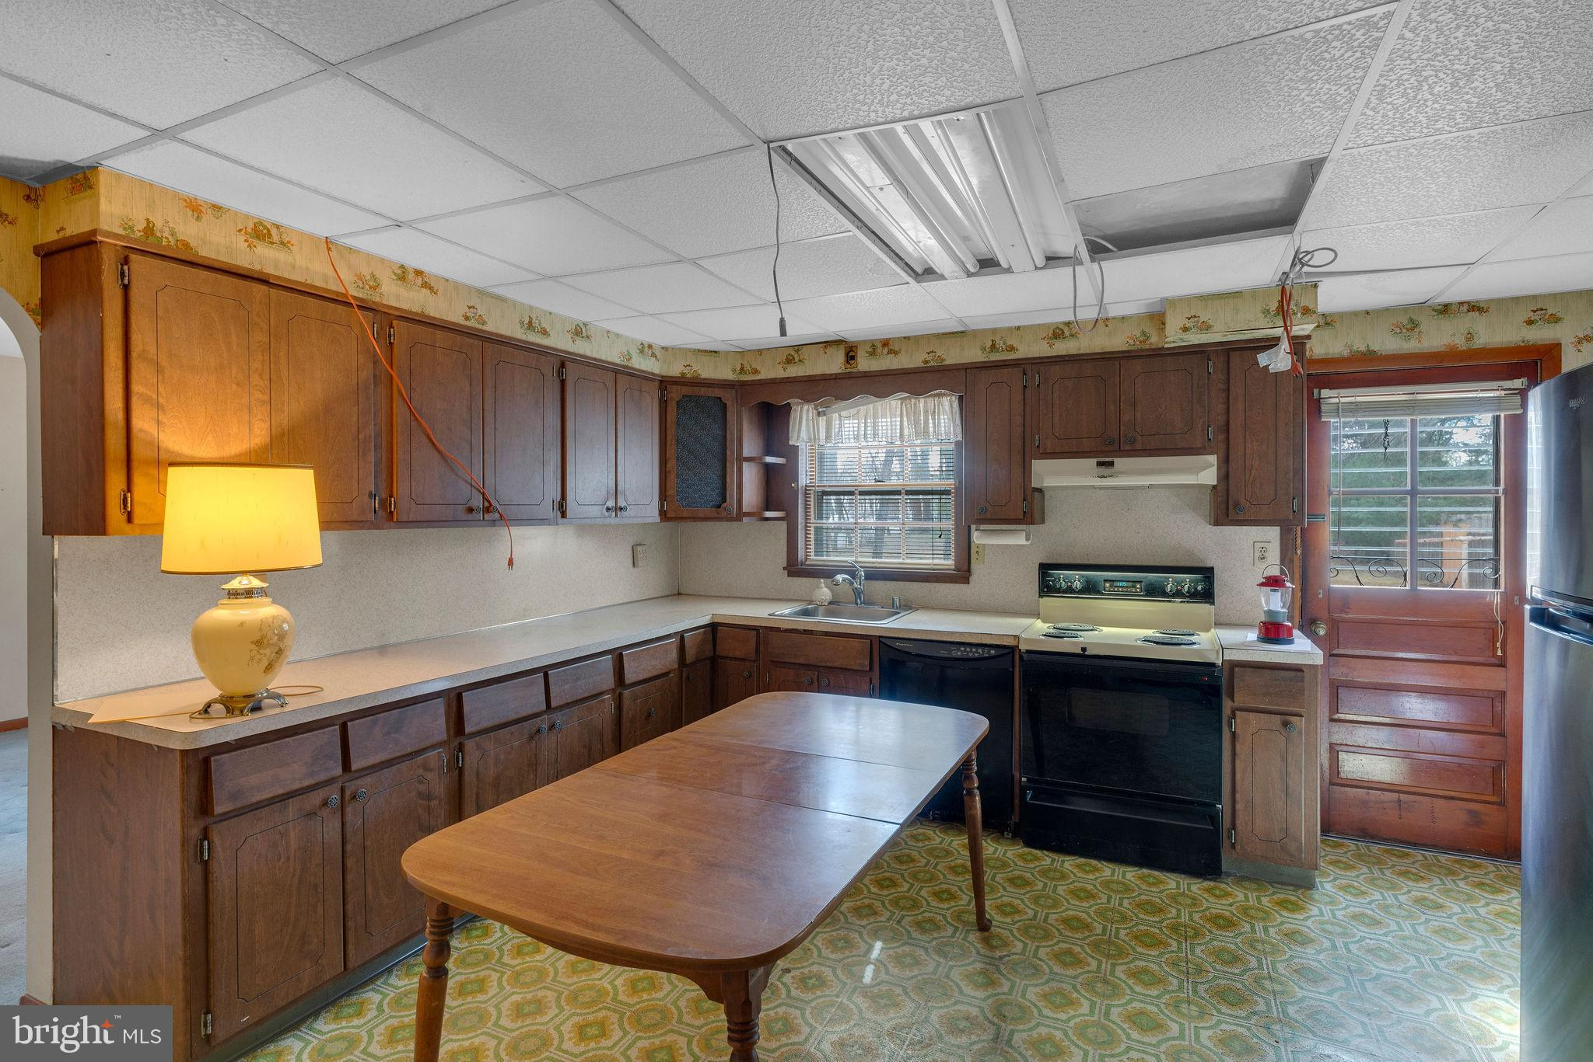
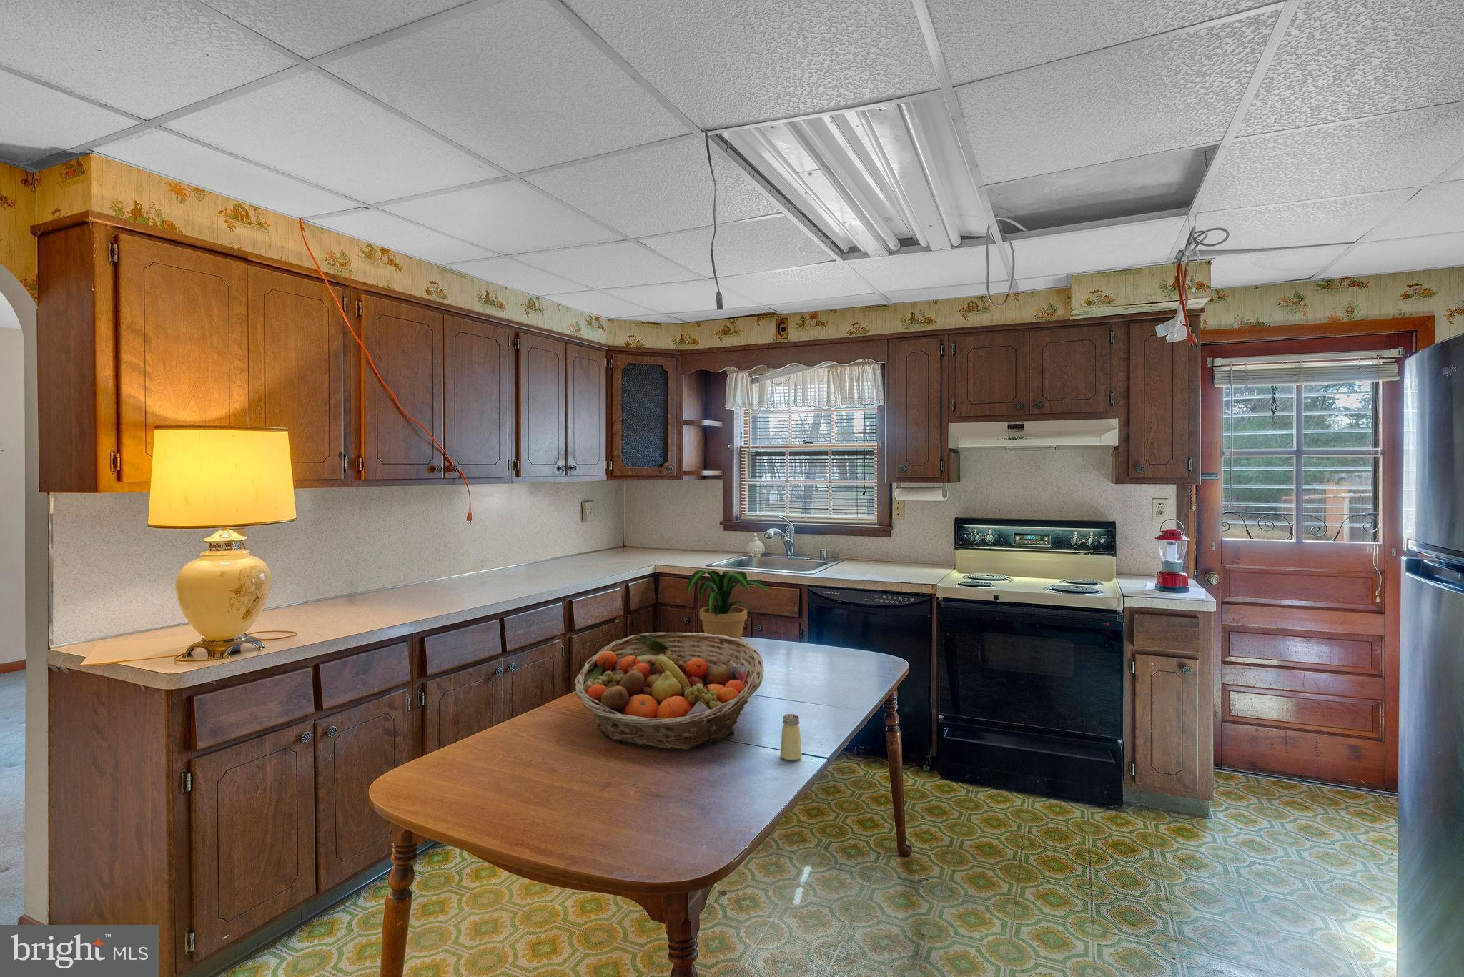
+ saltshaker [779,713,802,761]
+ potted plant [682,569,774,647]
+ fruit basket [574,631,764,750]
